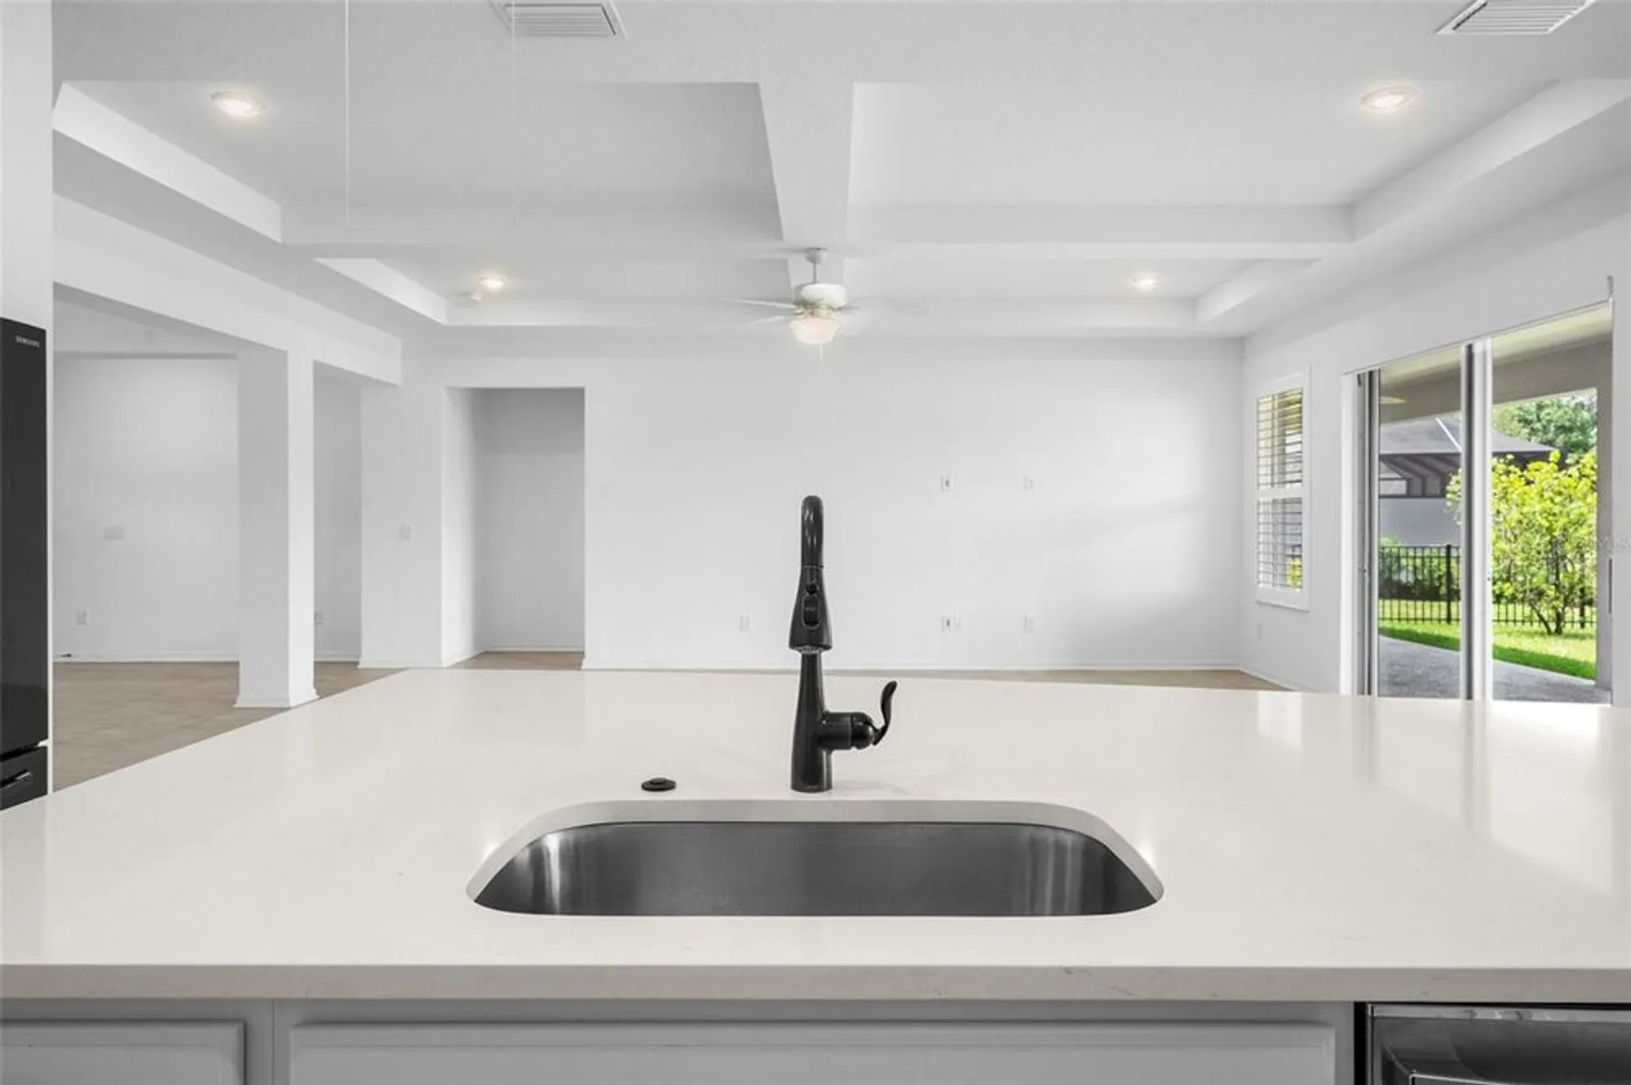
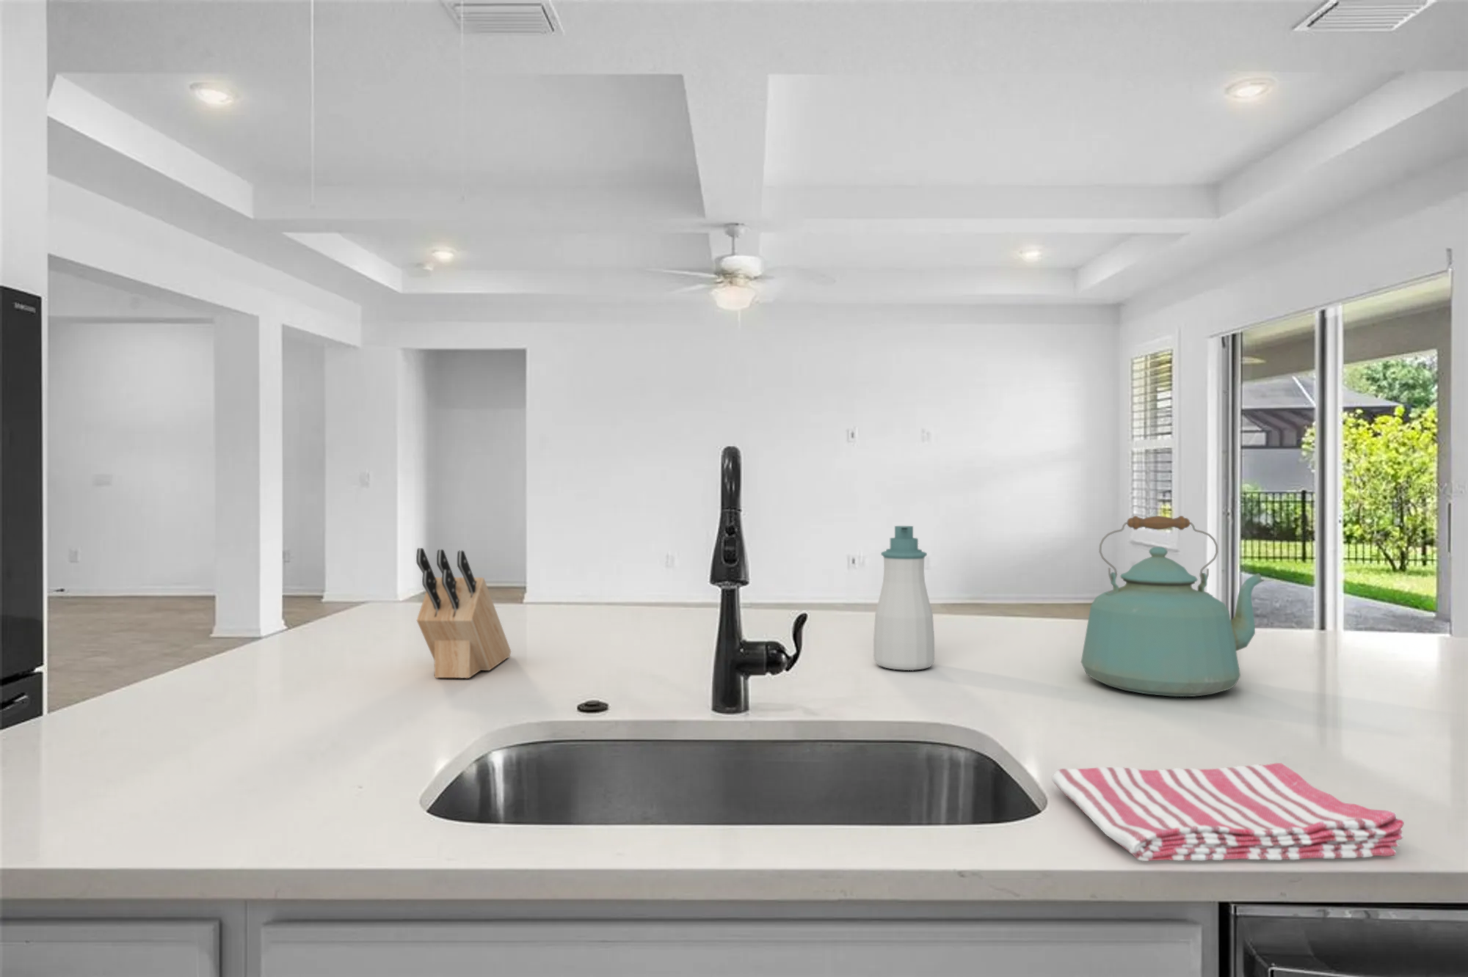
+ dish towel [1051,762,1405,861]
+ kettle [1081,515,1265,698]
+ knife block [416,547,512,679]
+ soap bottle [873,526,935,671]
